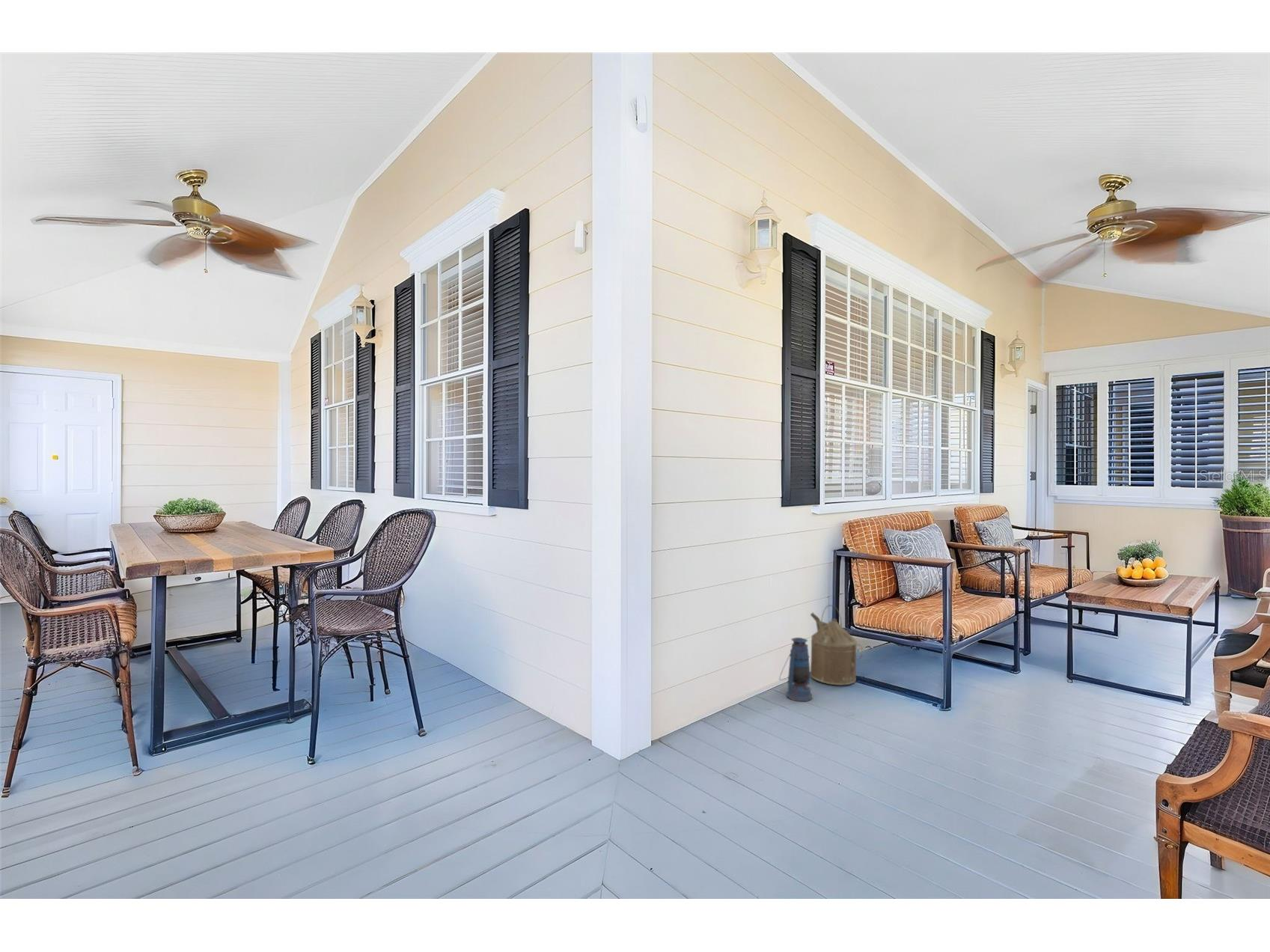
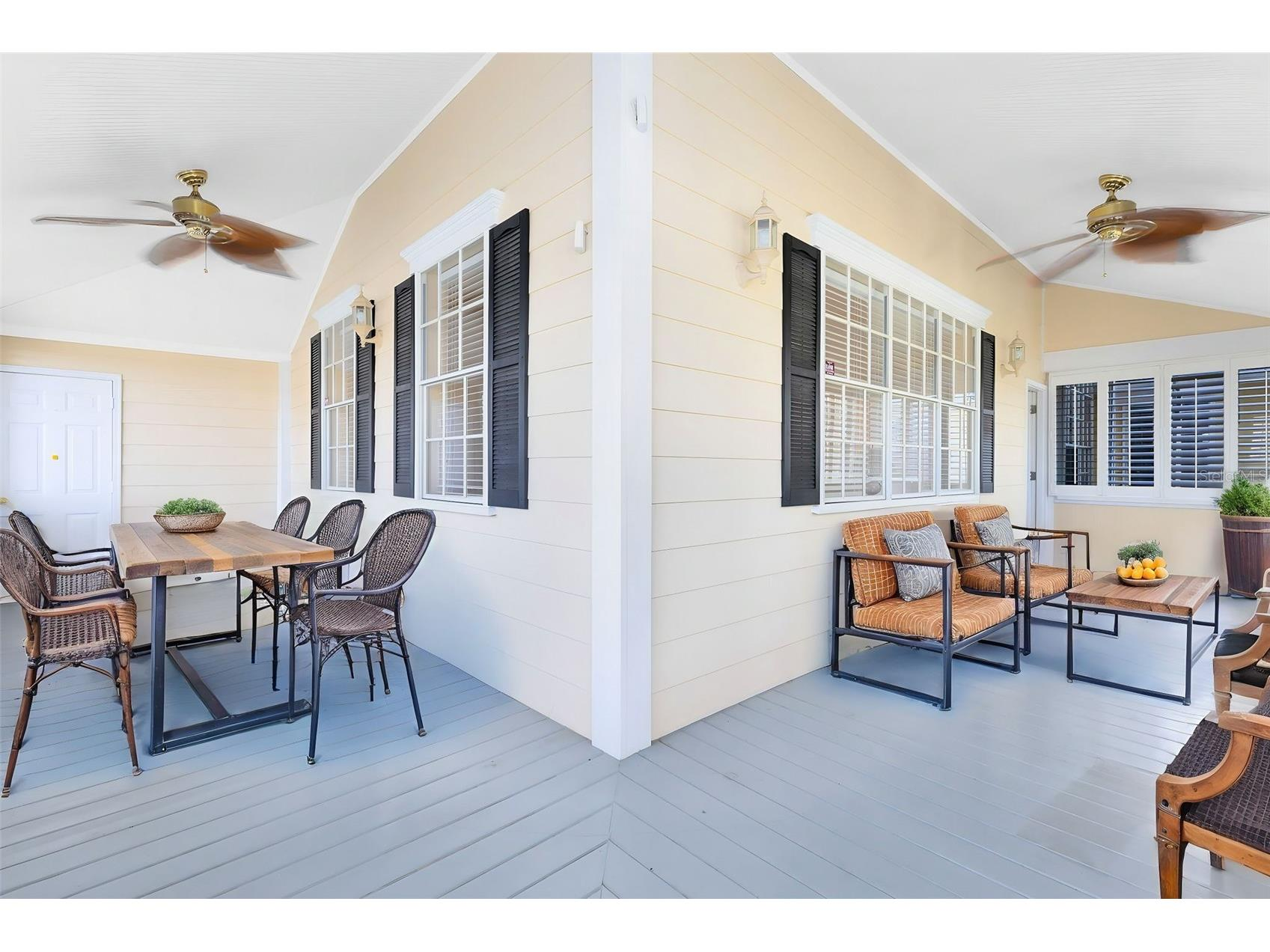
- lantern [778,637,813,702]
- watering can [810,604,864,686]
